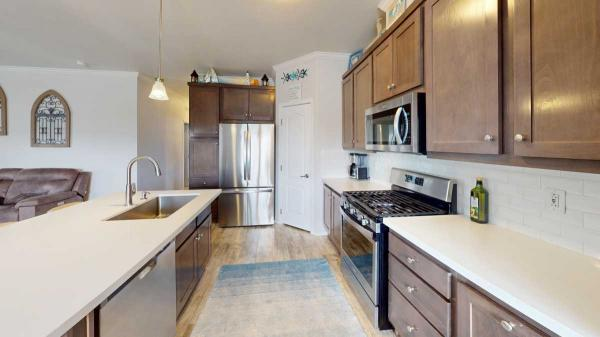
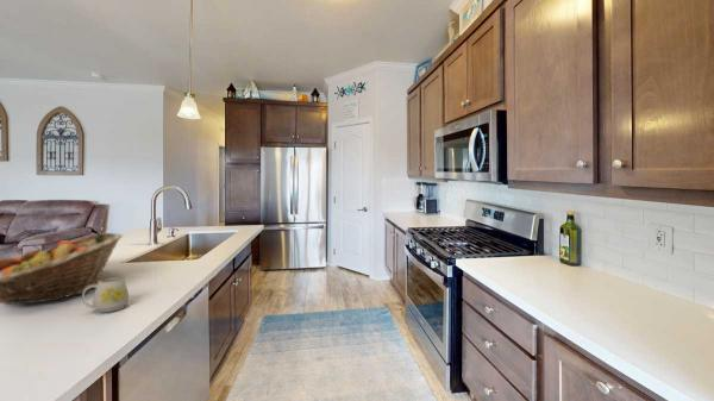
+ fruit basket [0,232,124,306]
+ mug [81,276,130,313]
